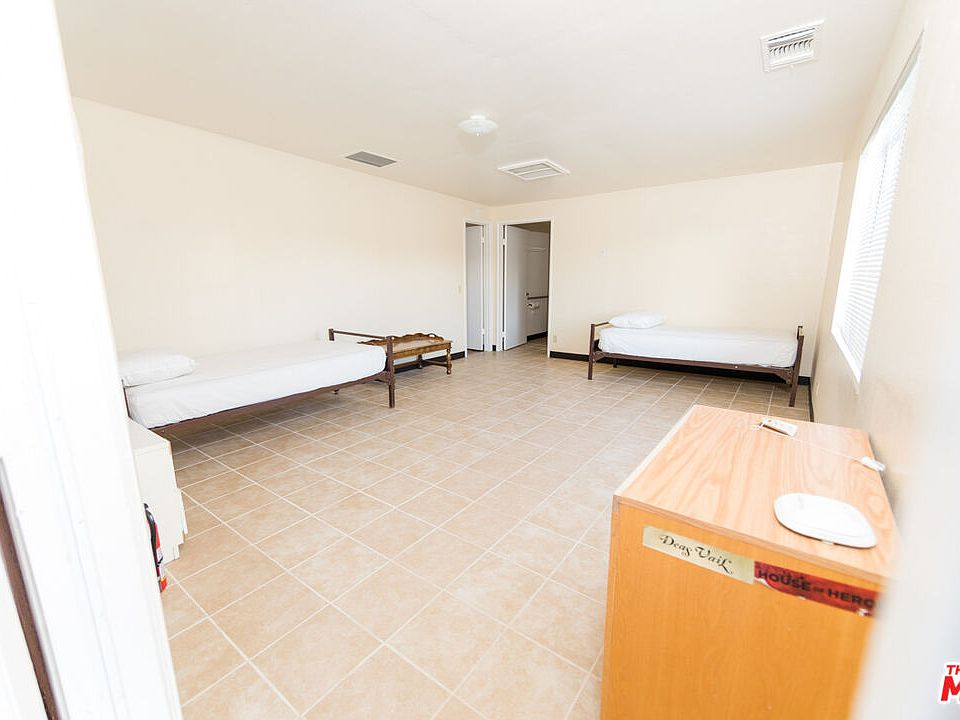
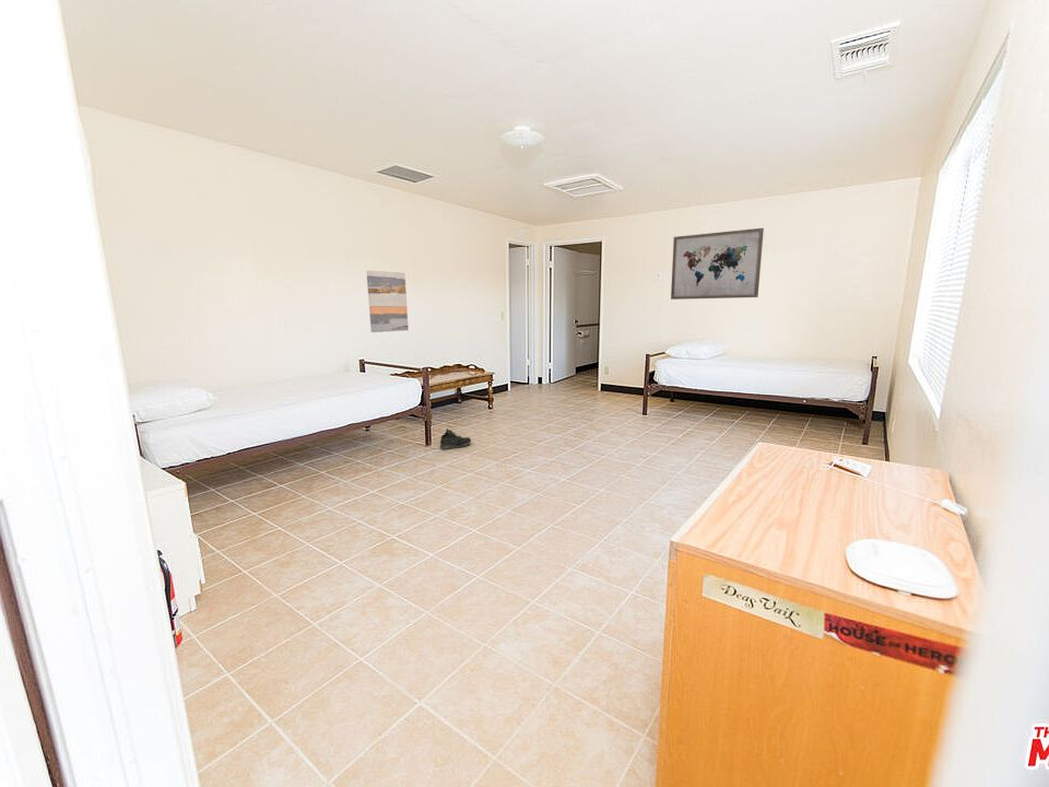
+ wall art [366,270,410,333]
+ sneaker [439,427,472,450]
+ wall art [670,227,765,301]
